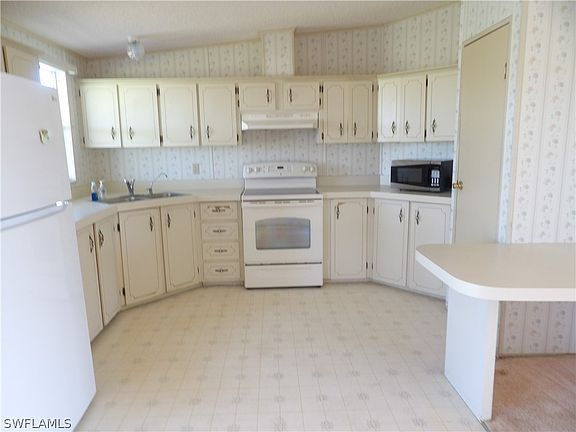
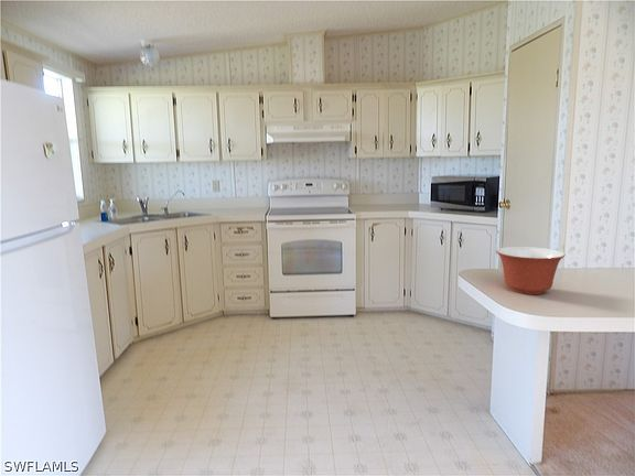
+ mixing bowl [495,246,566,295]
